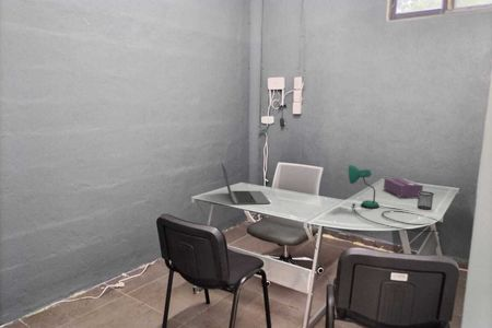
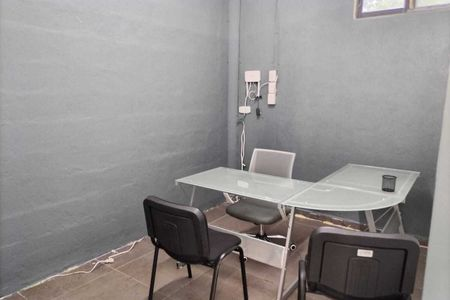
- laptop [220,161,271,206]
- tissue box [383,177,424,198]
- desk lamp [348,164,442,233]
